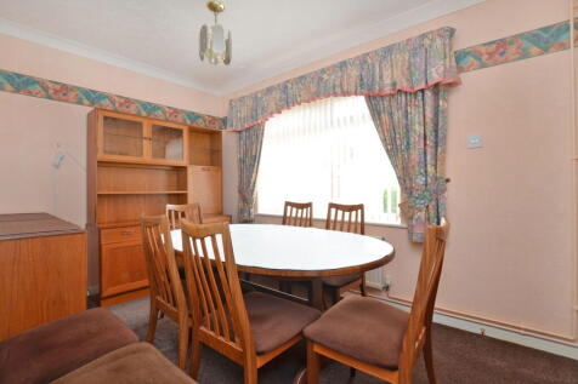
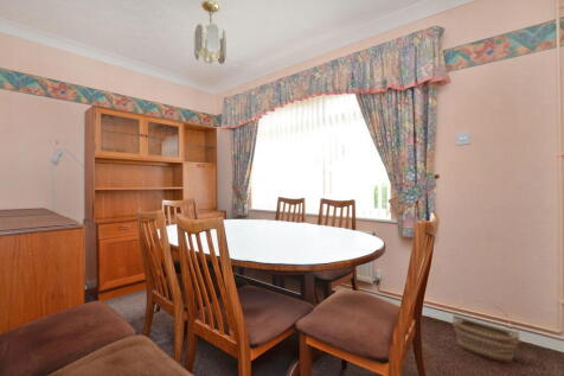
+ basket [451,298,520,364]
